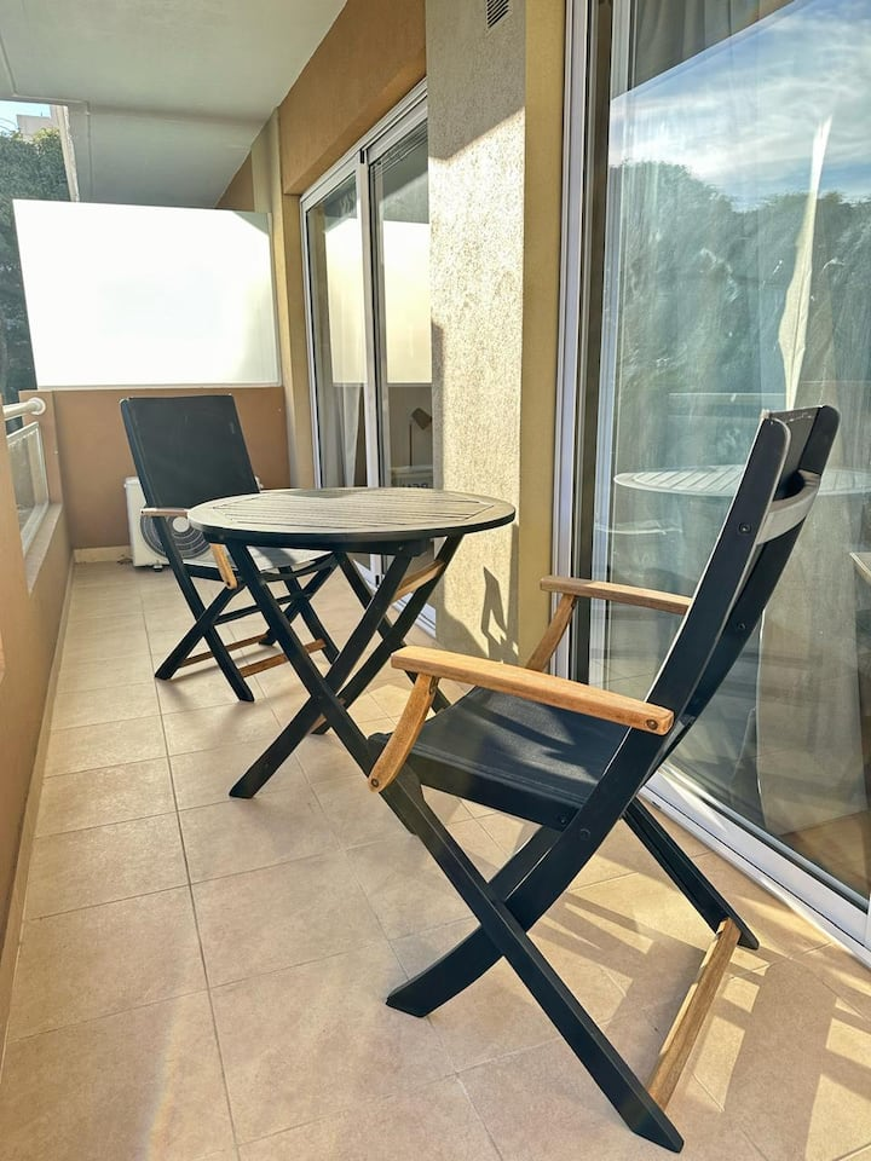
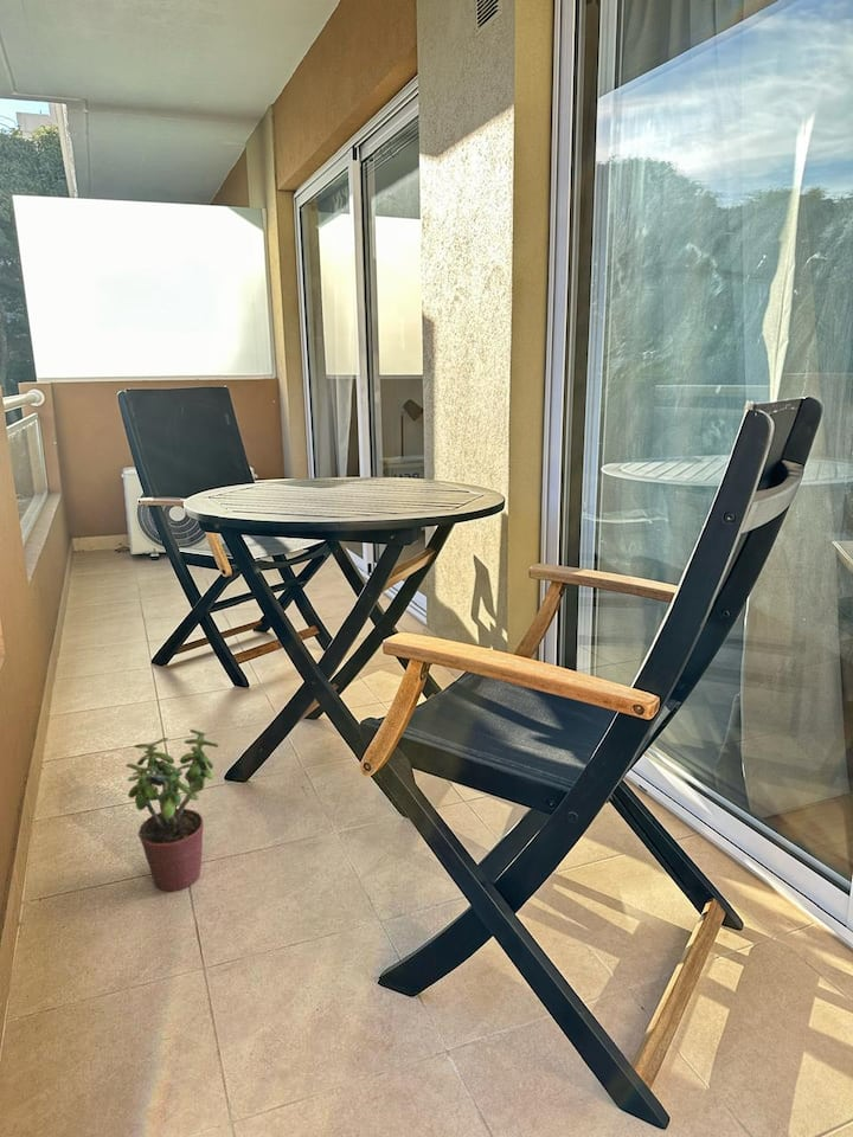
+ potted plant [124,728,219,892]
